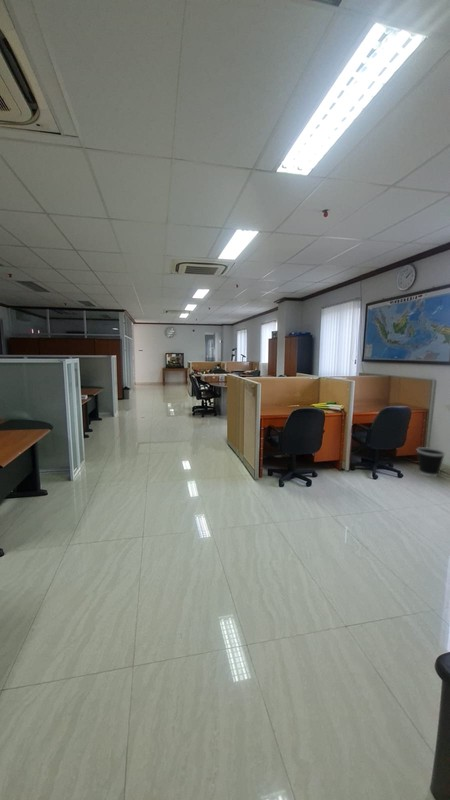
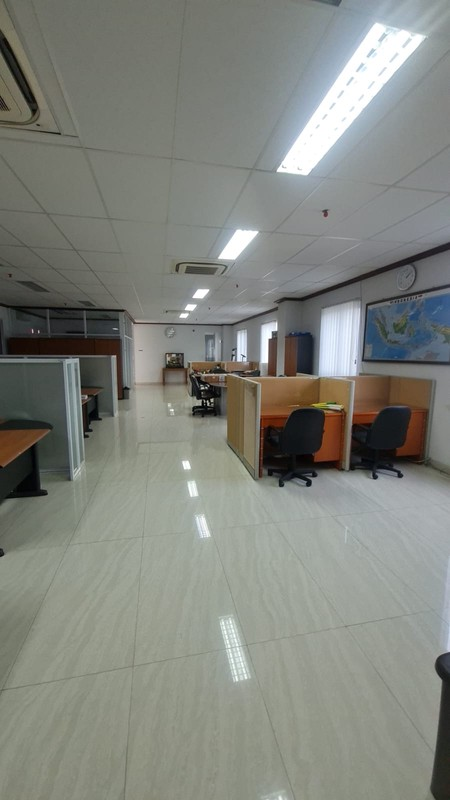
- wastebasket [416,446,446,477]
